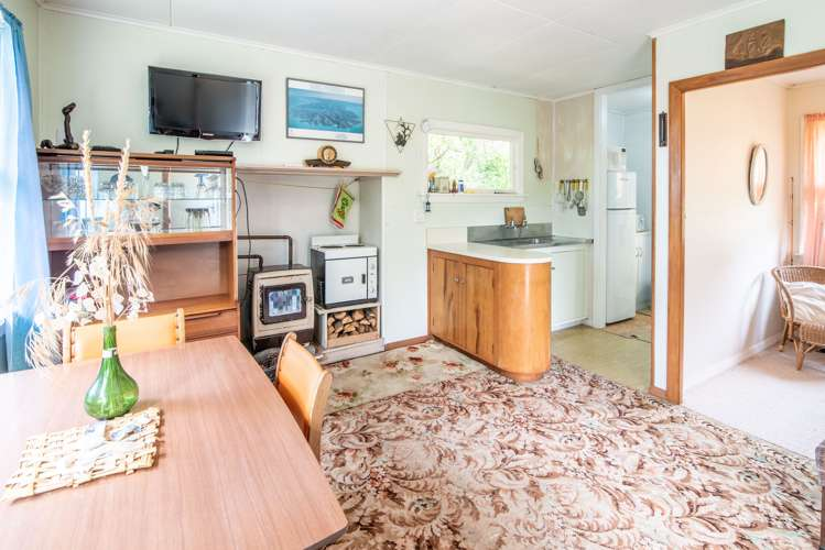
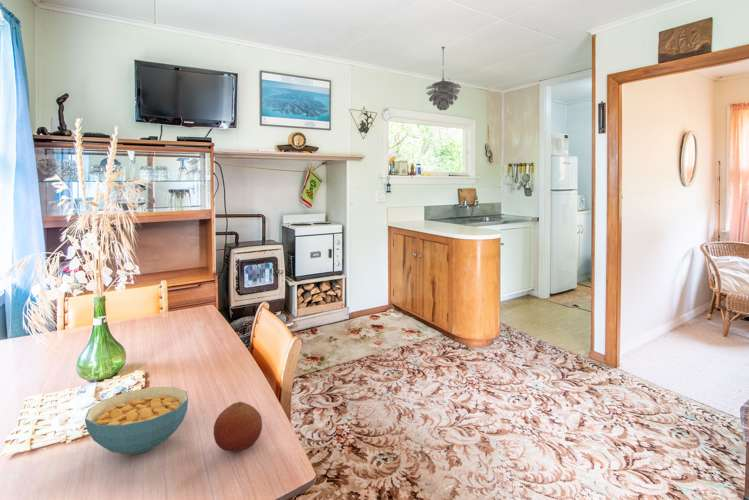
+ pendant light [425,46,462,111]
+ fruit [213,401,263,453]
+ cereal bowl [84,386,189,455]
